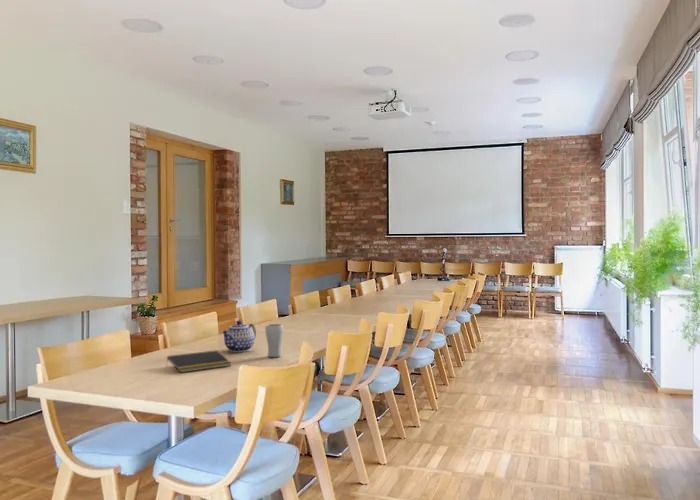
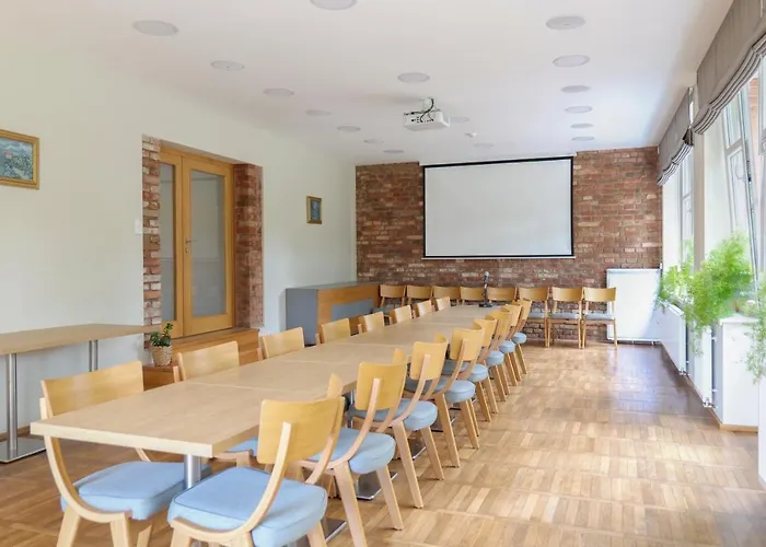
- drinking glass [264,323,284,358]
- notepad [165,349,232,374]
- teapot [221,320,257,353]
